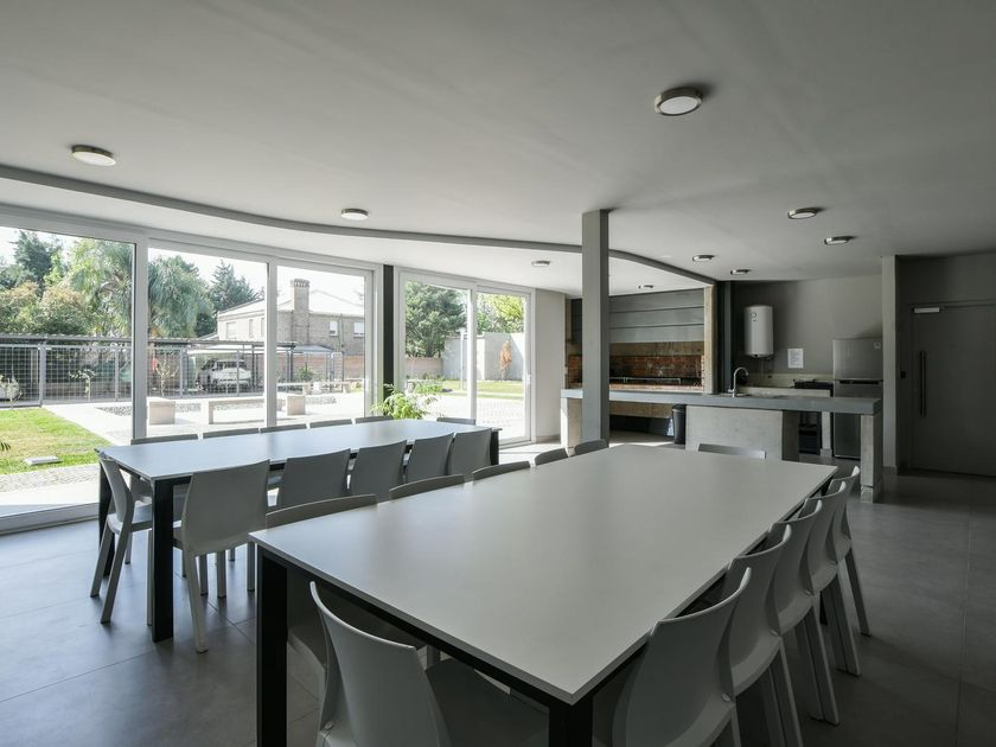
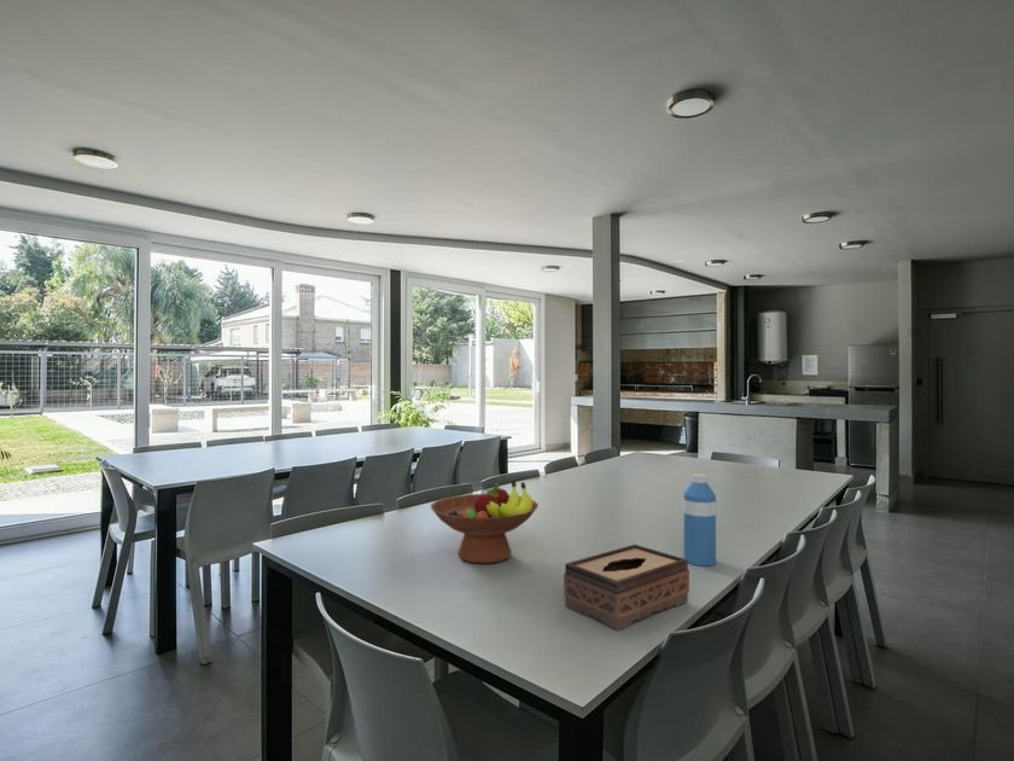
+ fruit bowl [430,480,540,565]
+ water bottle [682,472,717,567]
+ tissue box [563,544,690,632]
